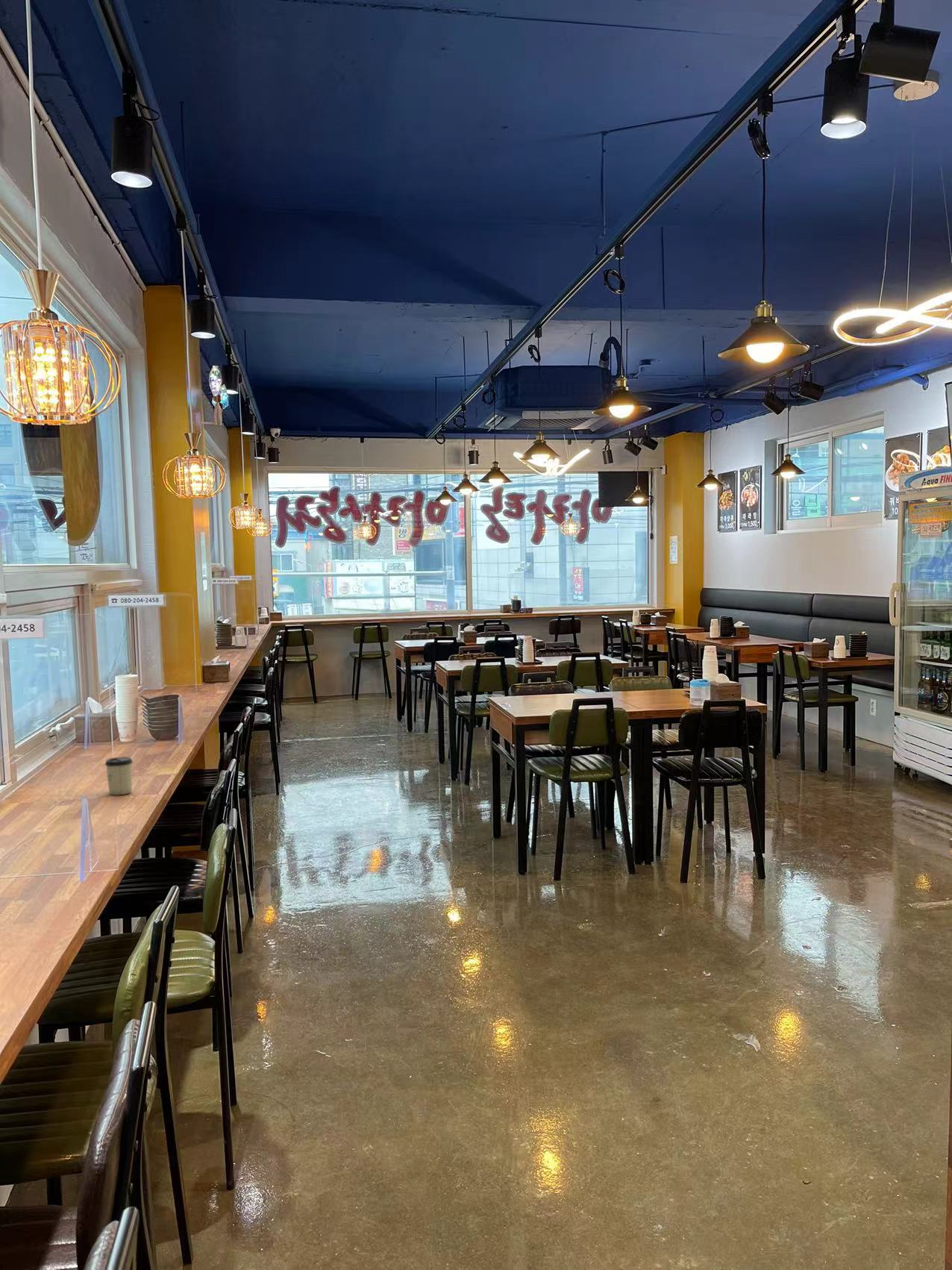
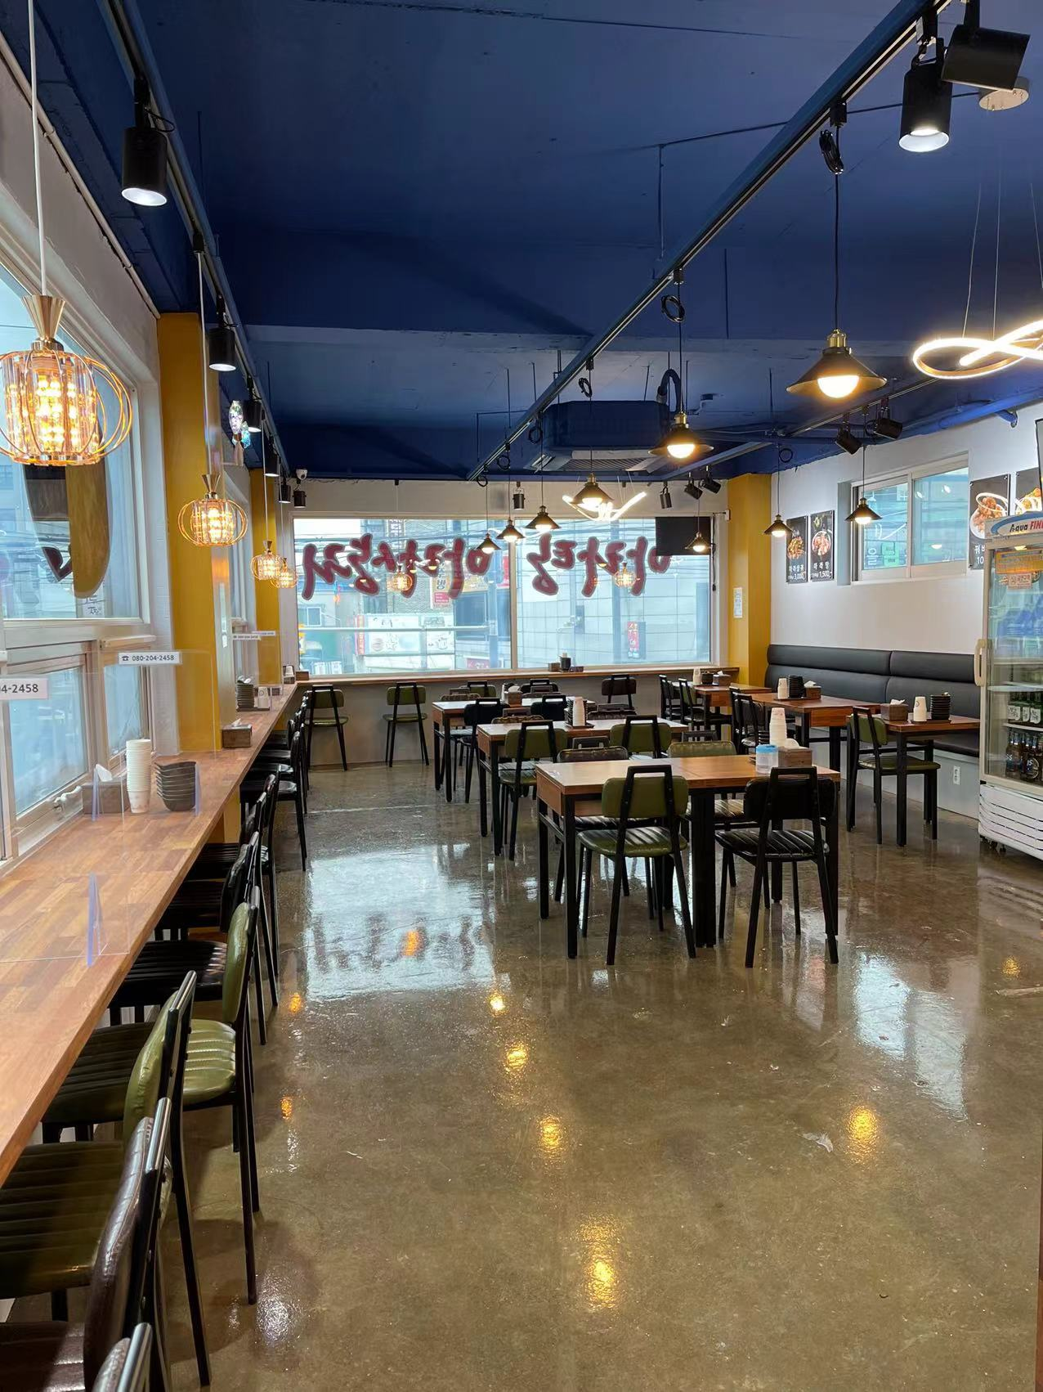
- cup [104,756,134,796]
